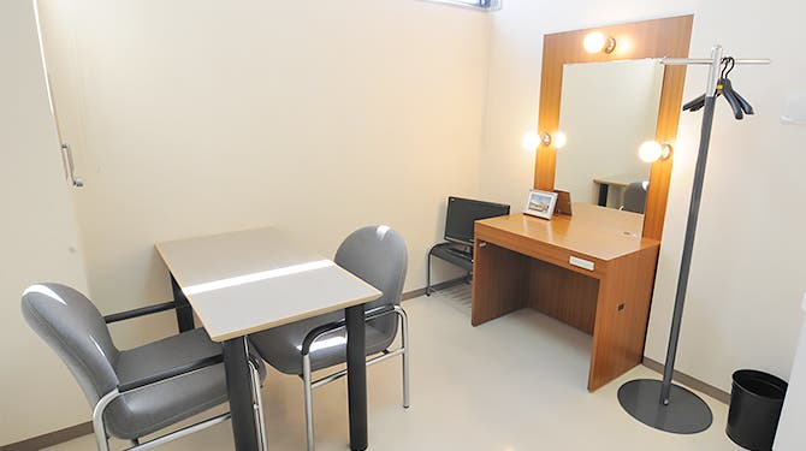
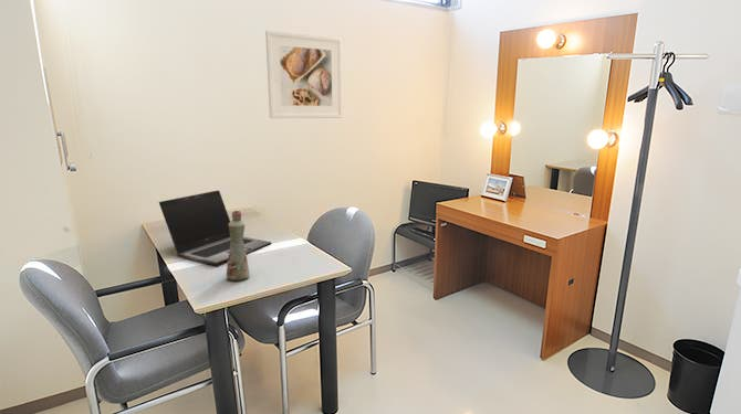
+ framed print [264,29,344,119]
+ bottle [226,210,251,282]
+ laptop [158,189,272,266]
